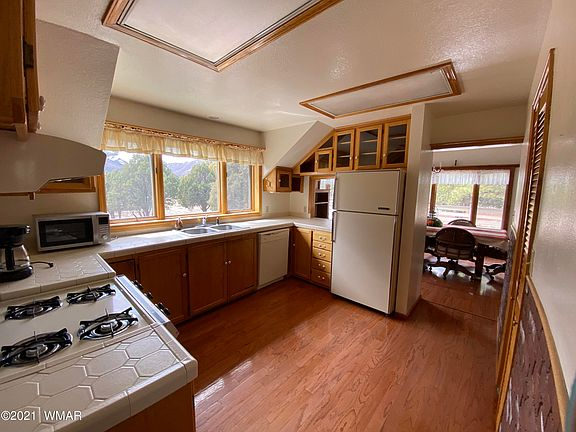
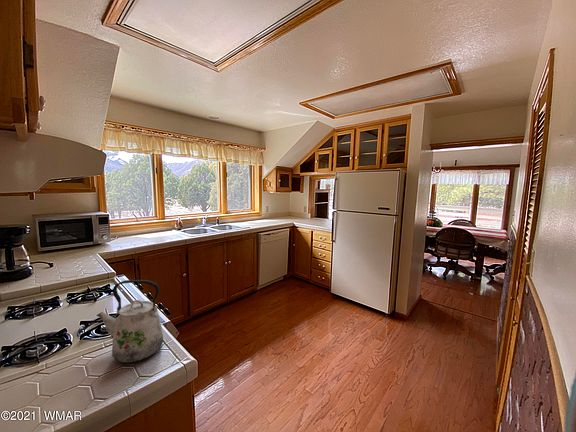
+ kettle [95,279,164,364]
